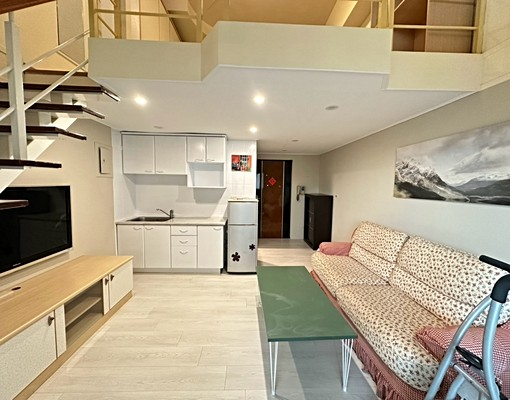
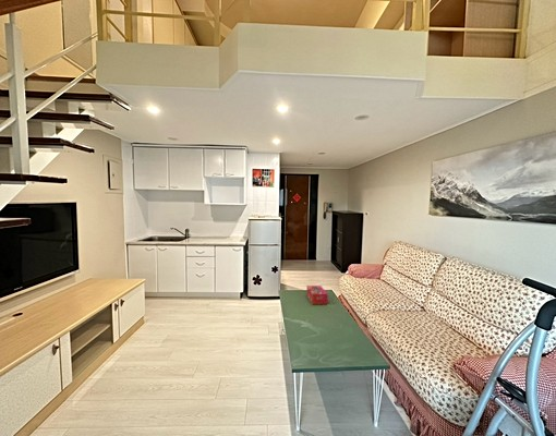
+ tissue box [305,284,329,305]
